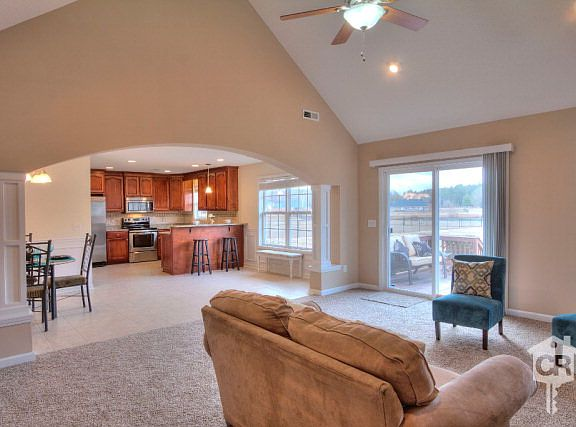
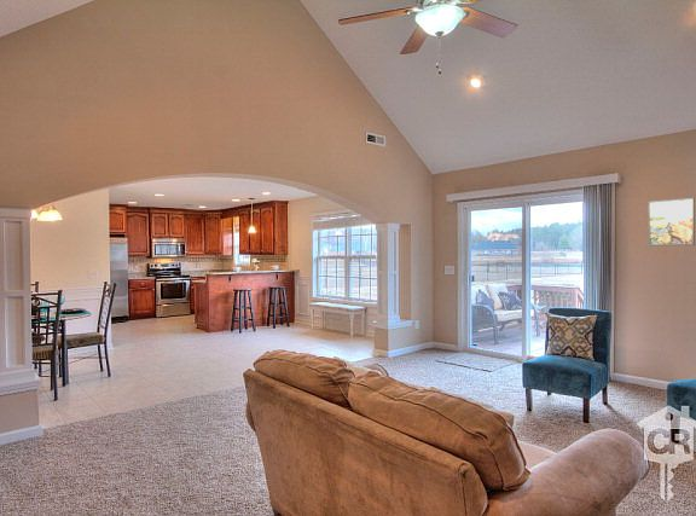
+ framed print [648,197,696,247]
